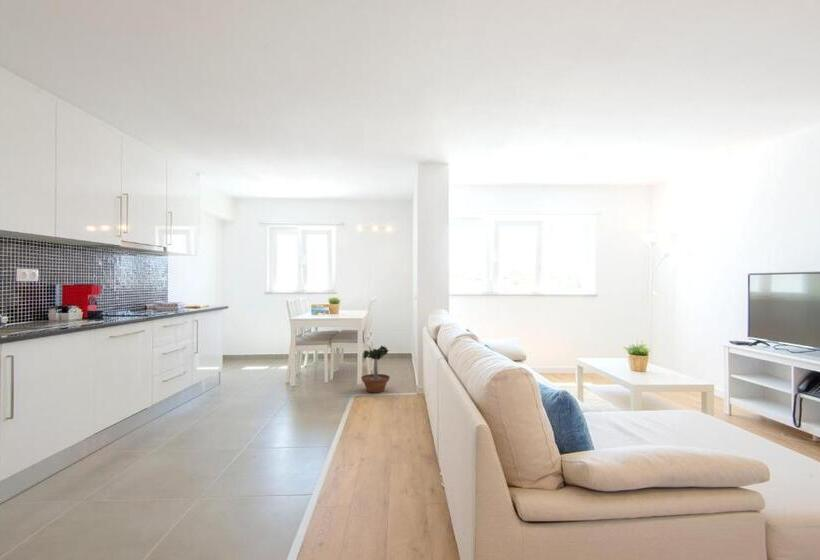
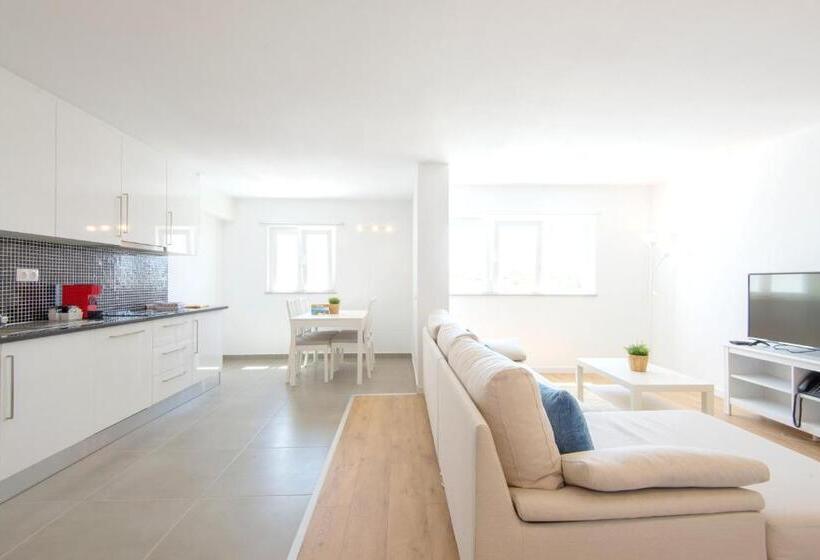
- potted tree [360,342,391,394]
